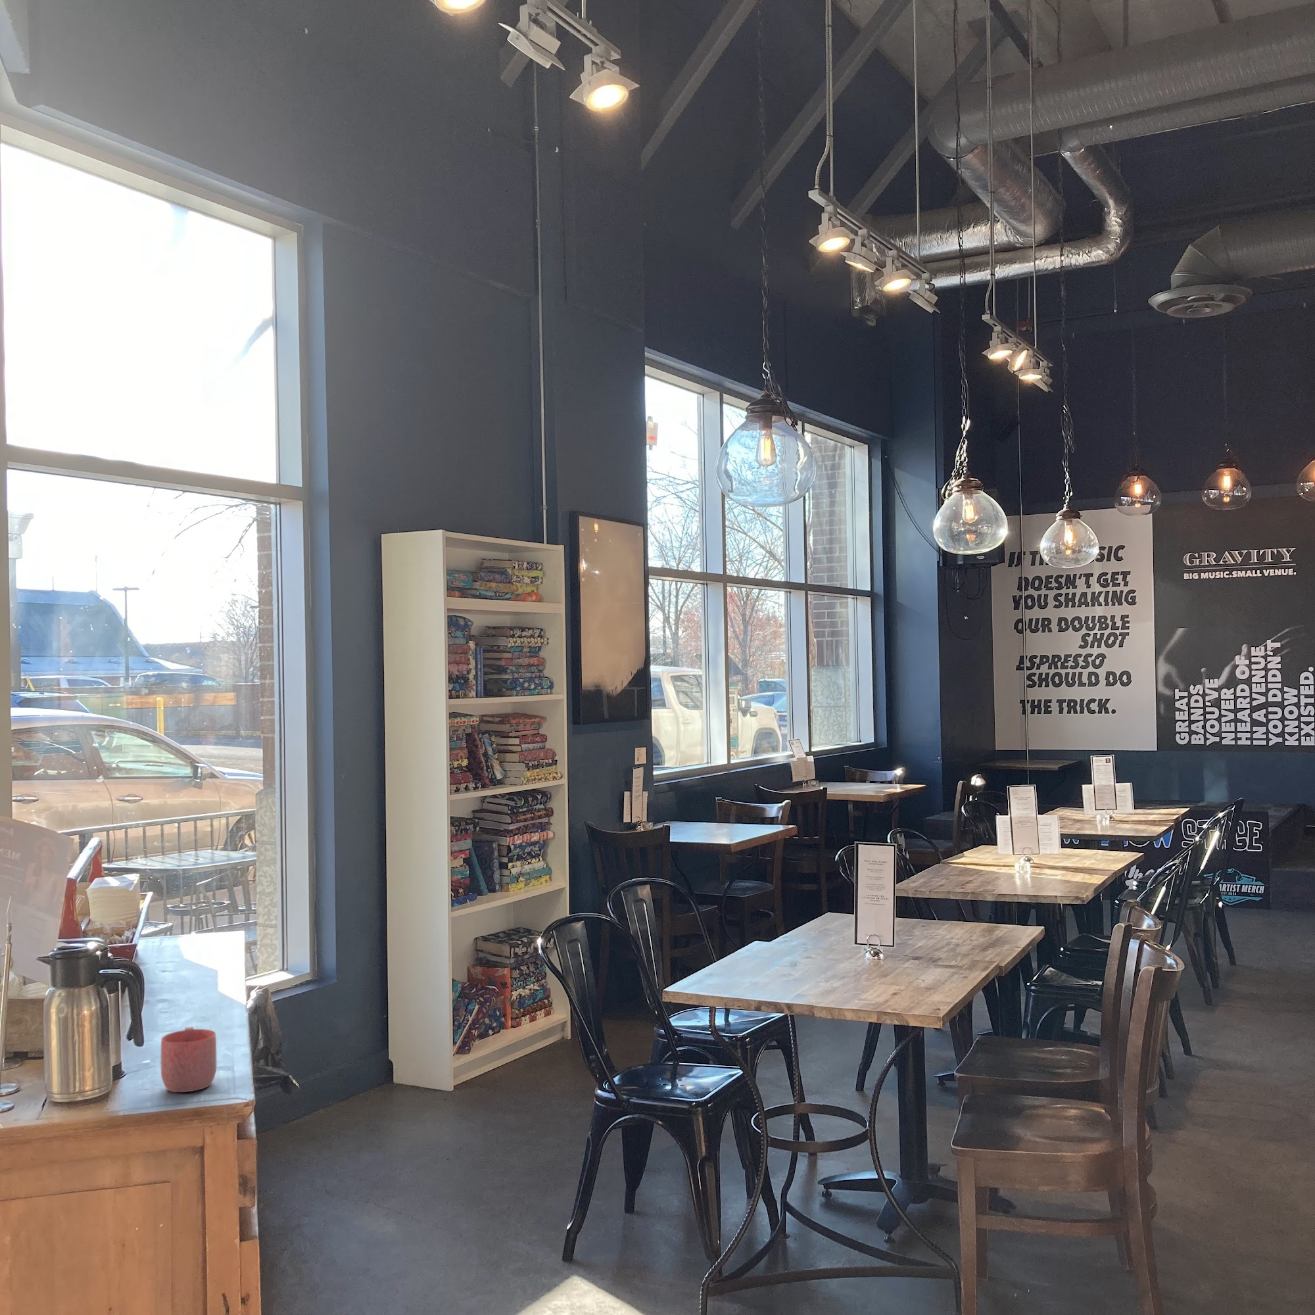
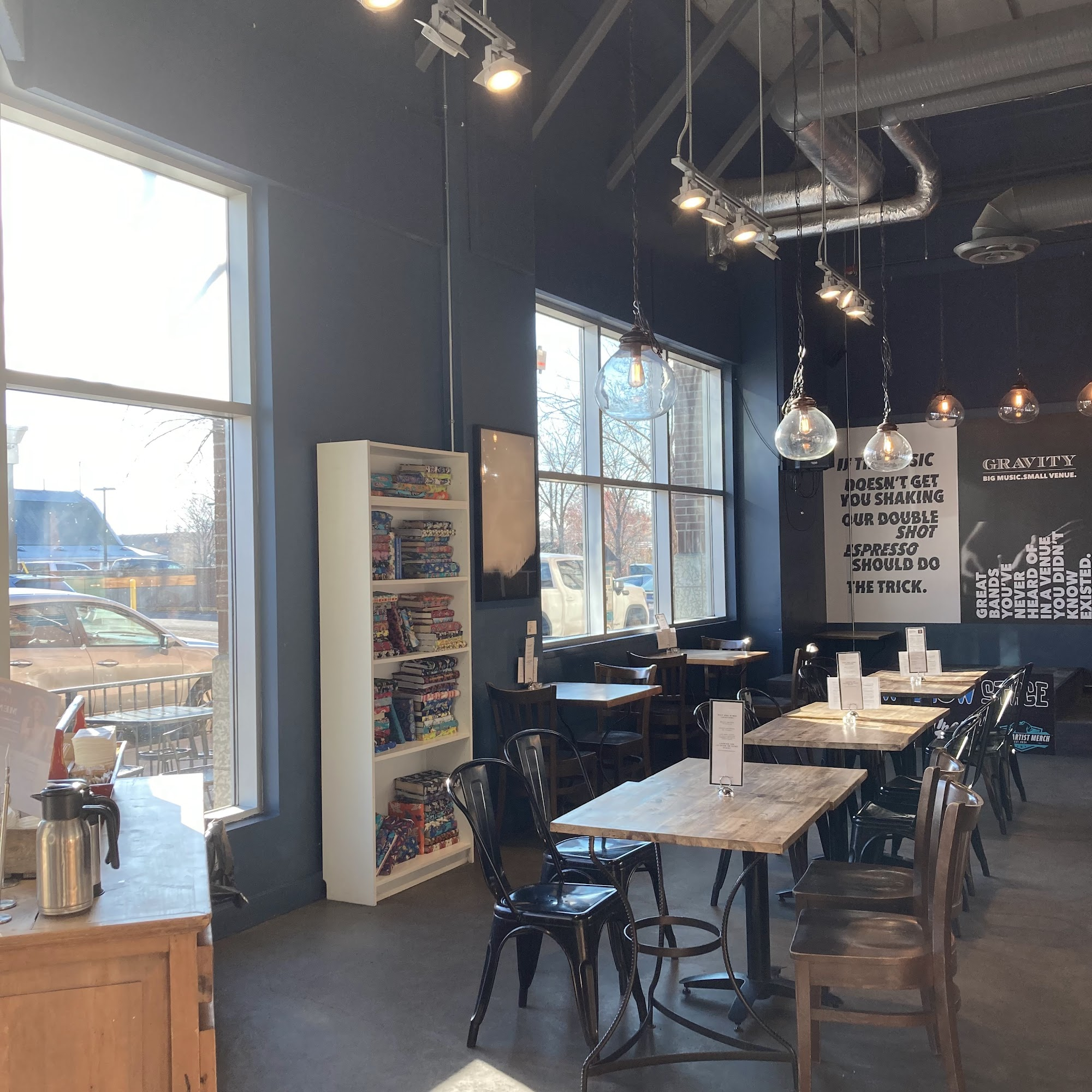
- mug [160,1026,217,1092]
